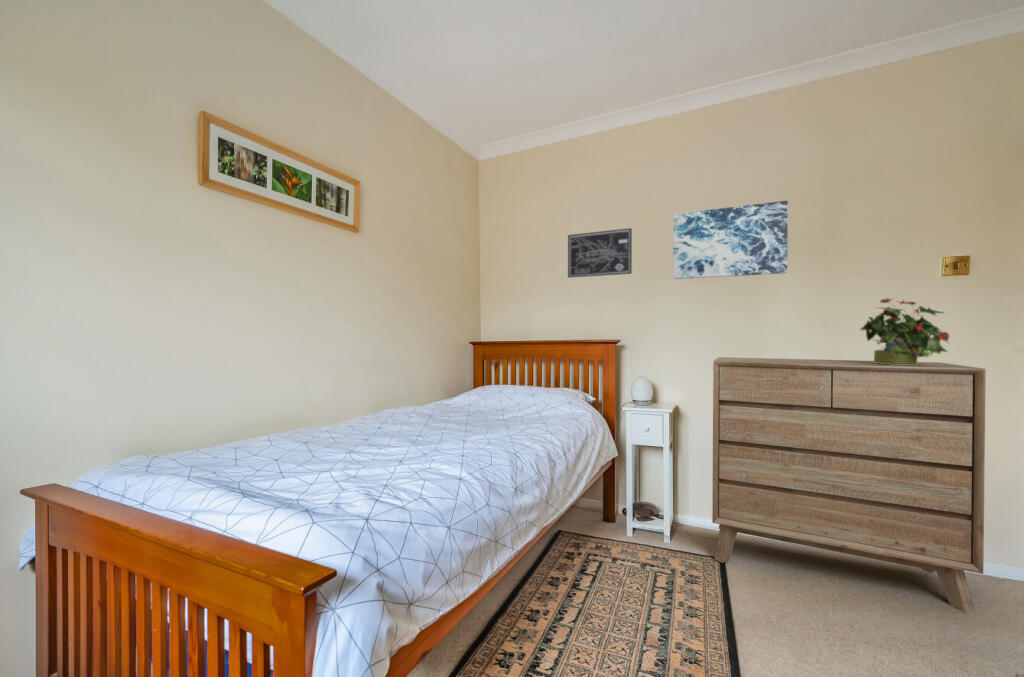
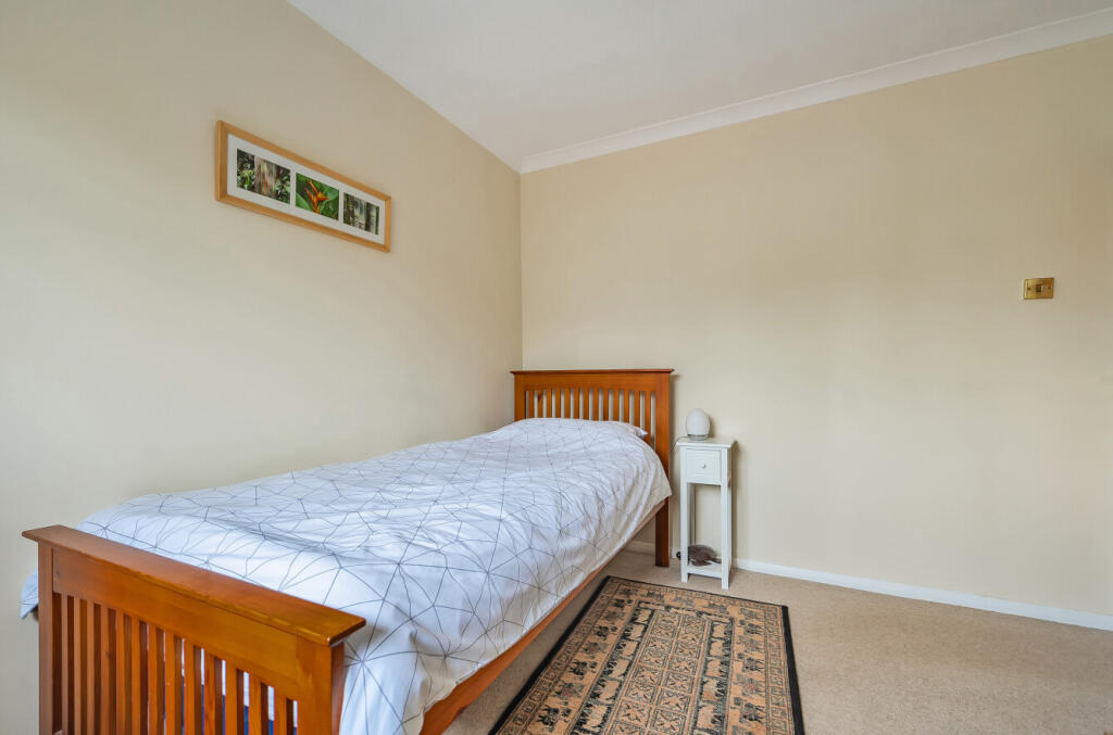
- wall art [567,227,633,279]
- potted plant [859,297,951,365]
- dresser [711,356,987,614]
- wall art [672,200,789,280]
